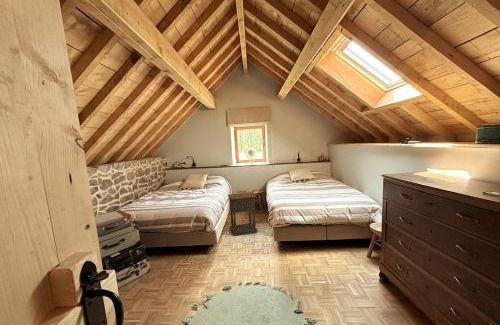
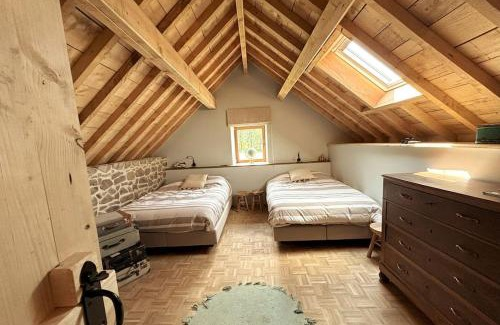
- nightstand [227,192,258,237]
